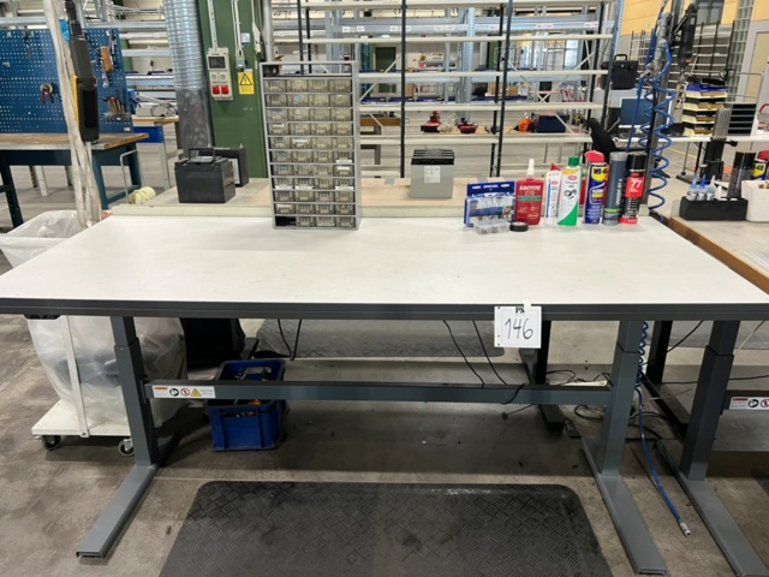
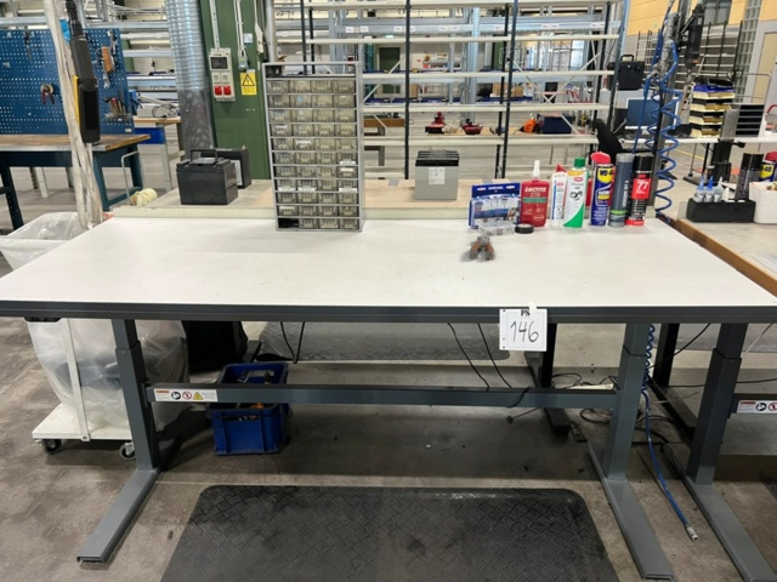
+ pliers [469,234,495,261]
